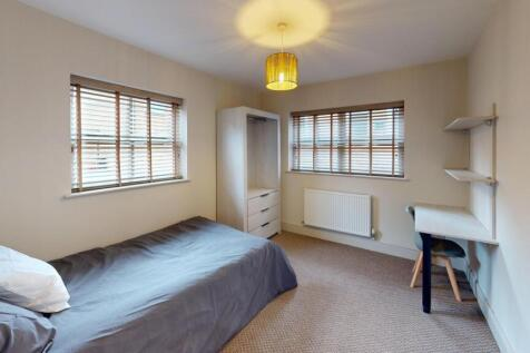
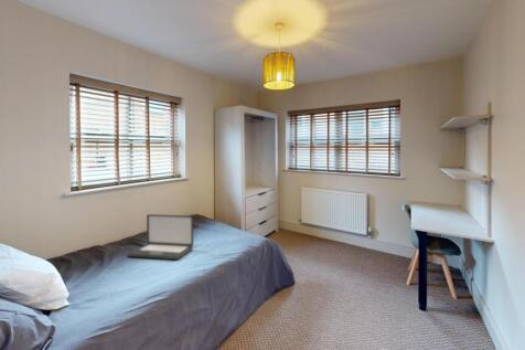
+ laptop [126,213,194,261]
